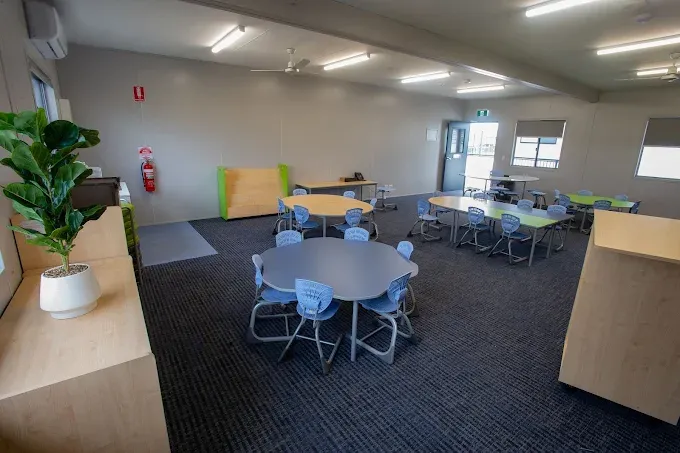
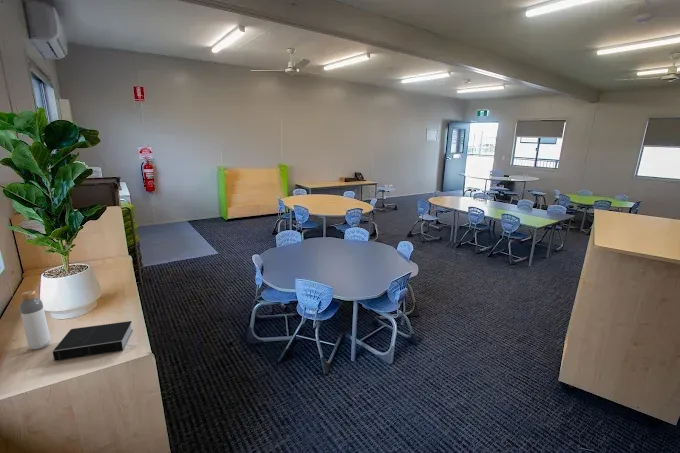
+ bottle [19,290,51,350]
+ book [52,320,138,362]
